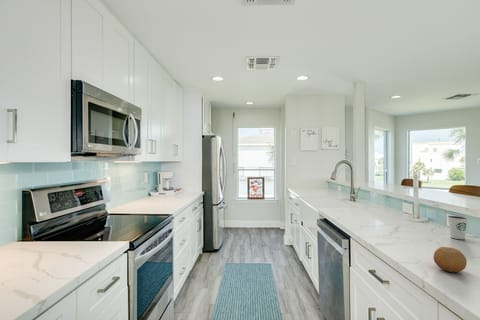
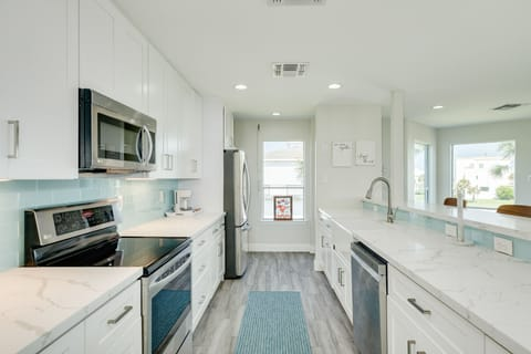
- fruit [432,246,468,273]
- dixie cup [446,215,469,240]
